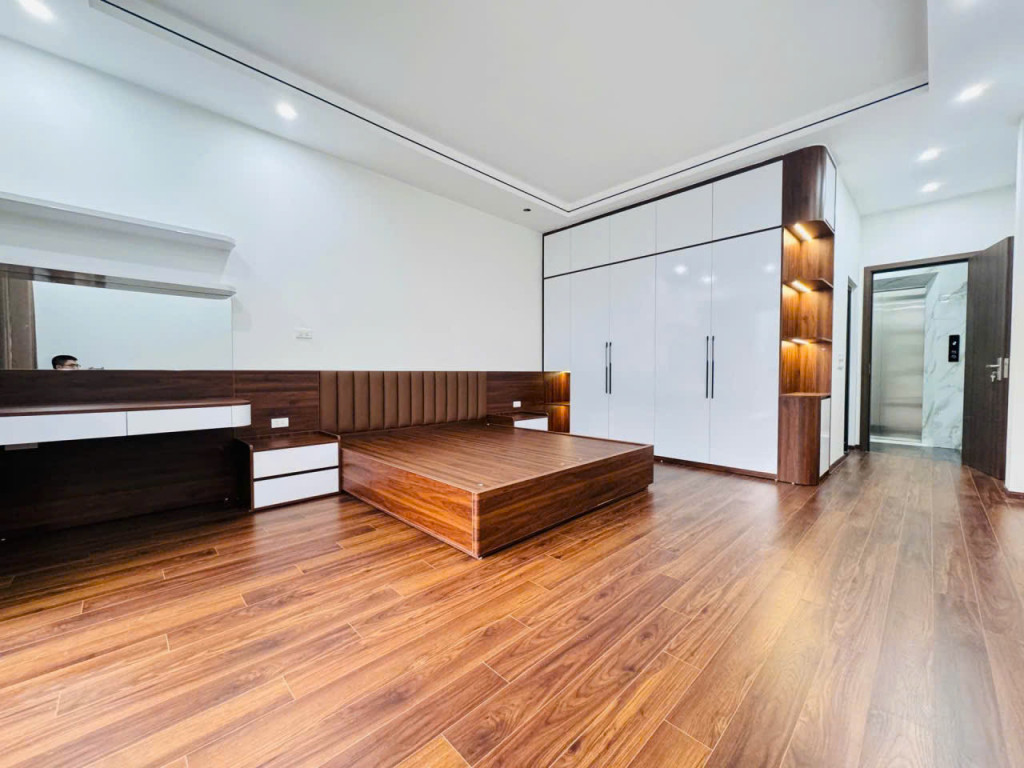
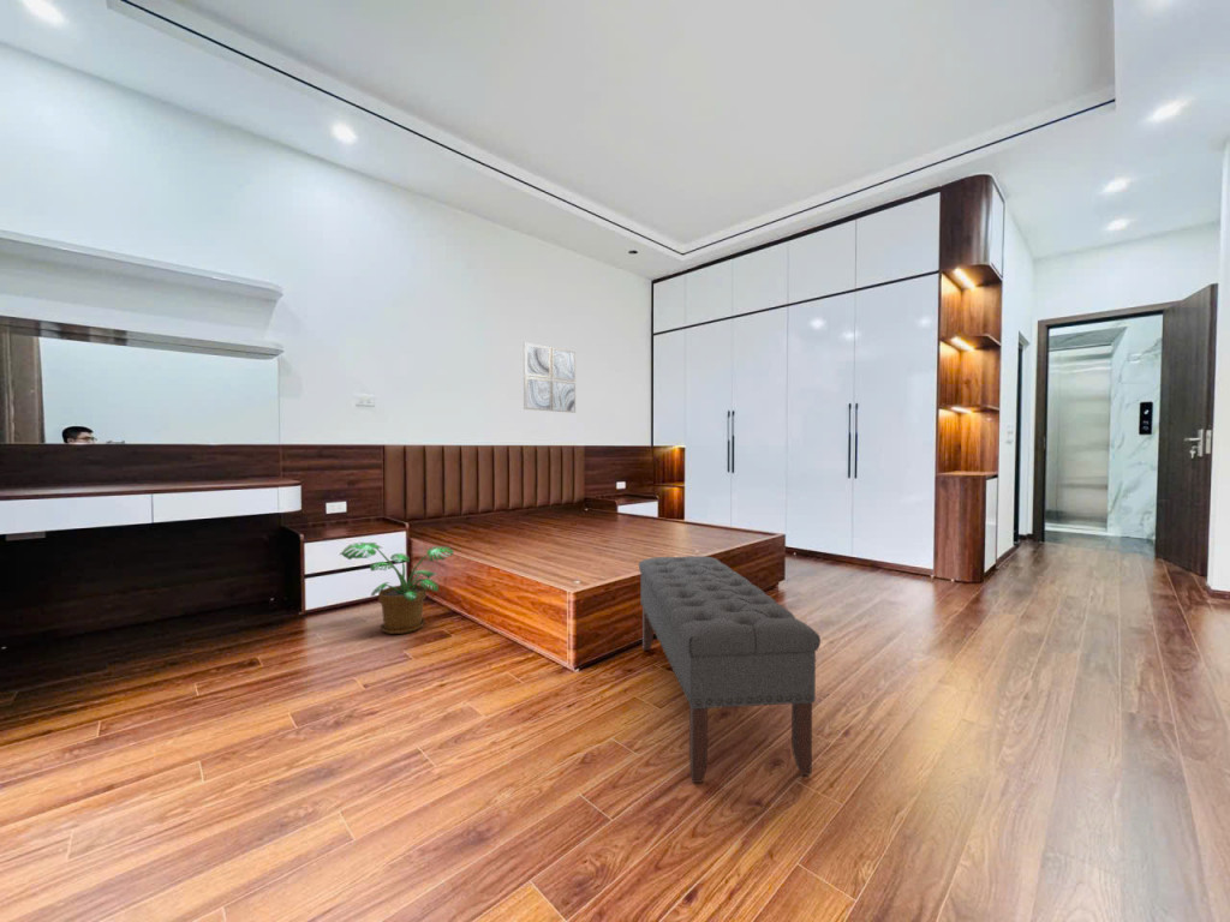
+ bench [638,555,822,784]
+ wall art [523,342,577,414]
+ potted plant [339,541,455,635]
